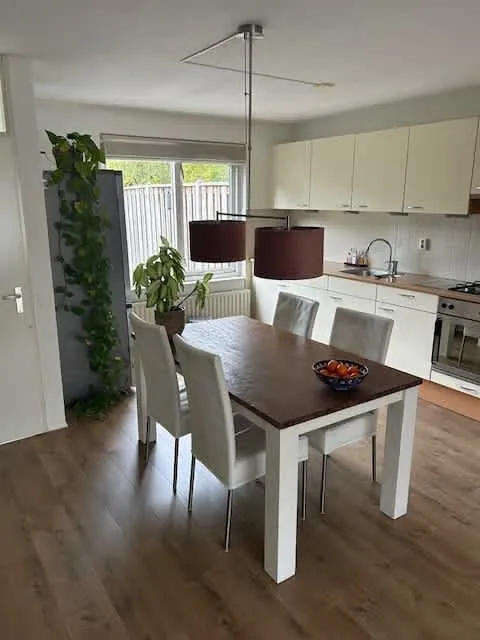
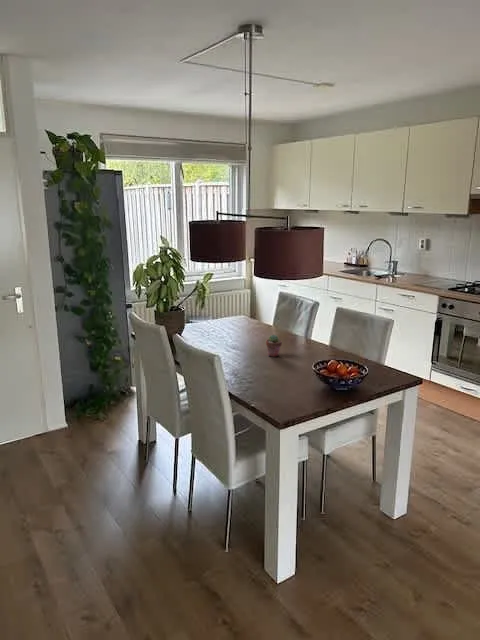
+ potted succulent [265,334,283,358]
